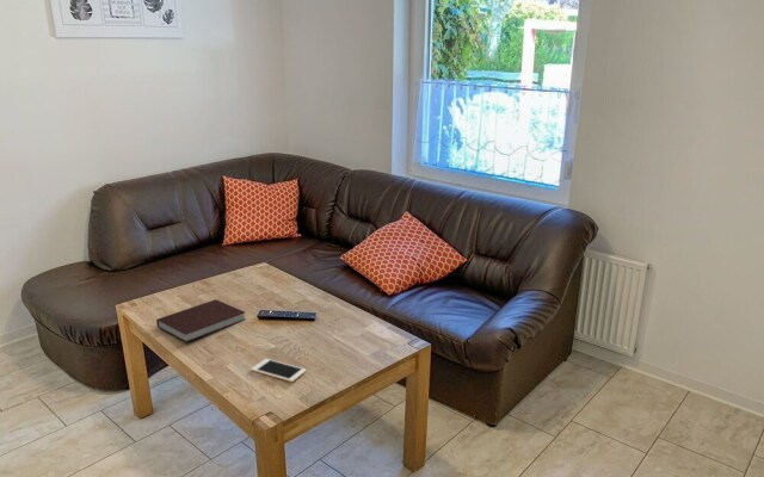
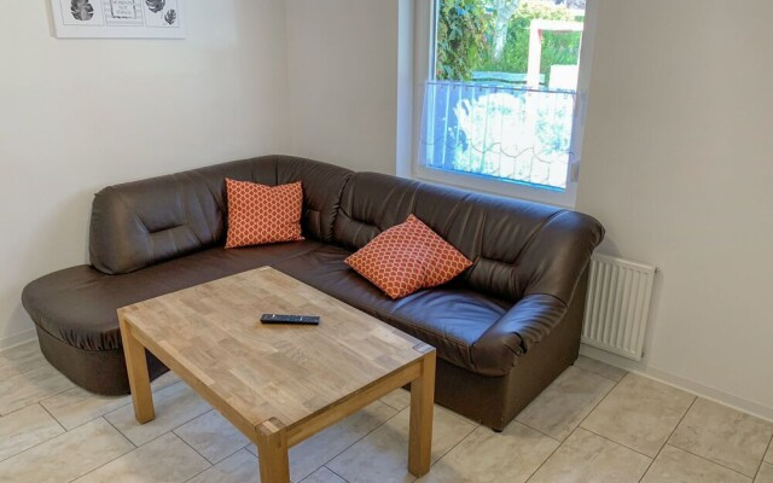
- notebook [155,298,246,343]
- cell phone [251,358,307,383]
